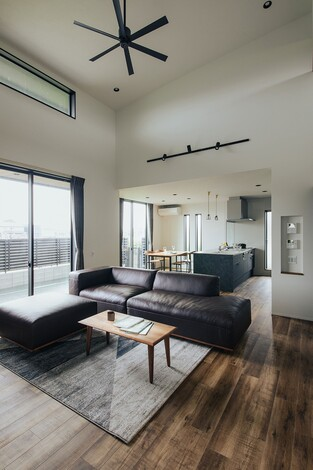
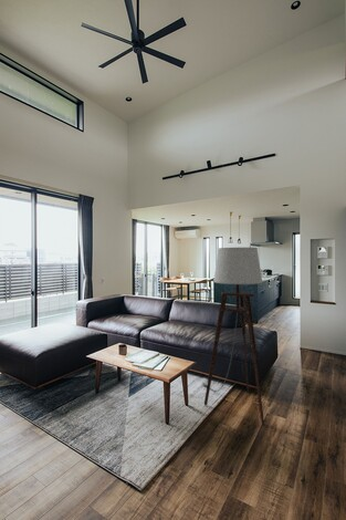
+ floor lamp [201,247,265,426]
